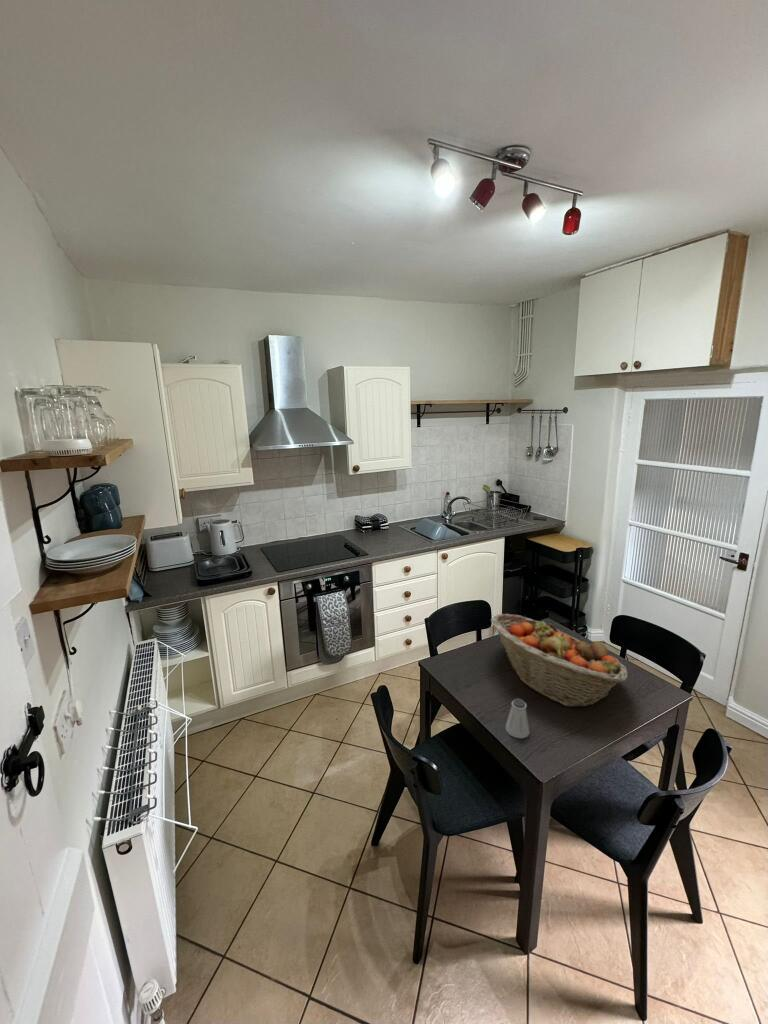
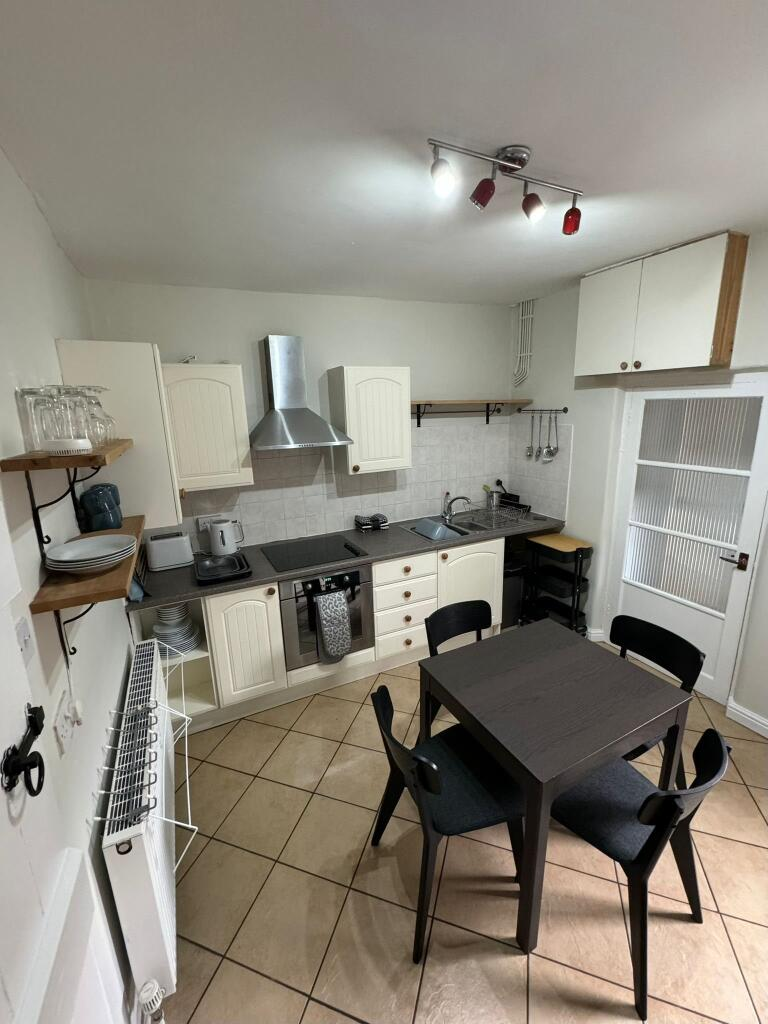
- fruit basket [490,613,629,708]
- saltshaker [505,697,531,739]
